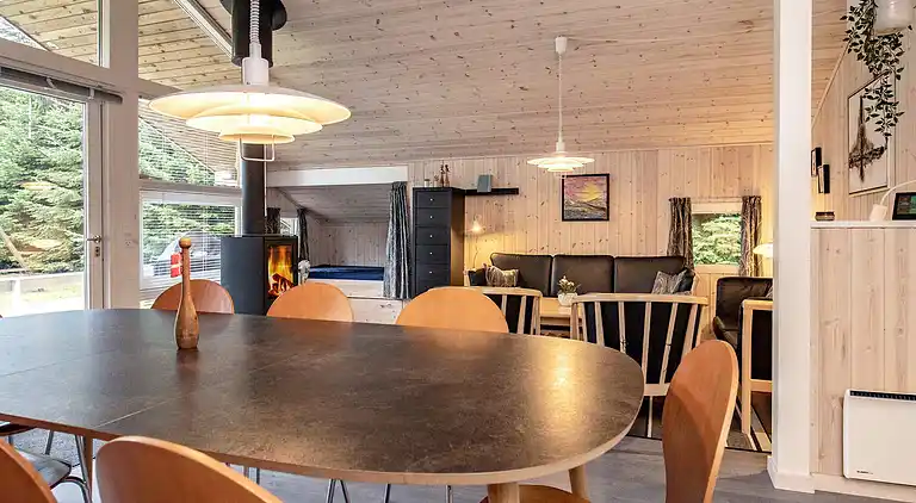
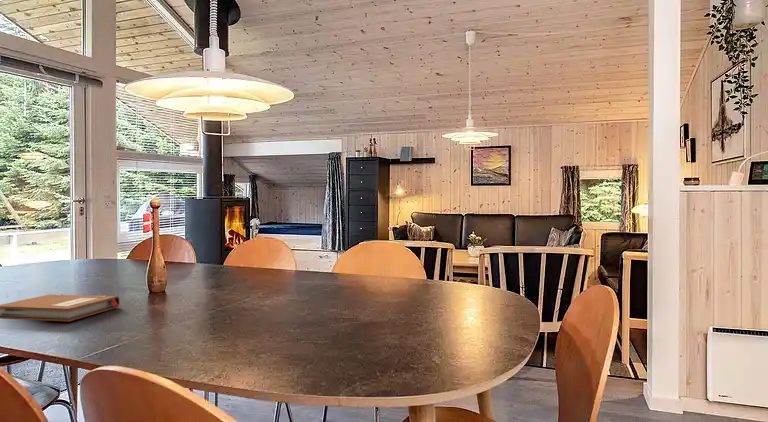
+ notebook [0,293,121,322]
